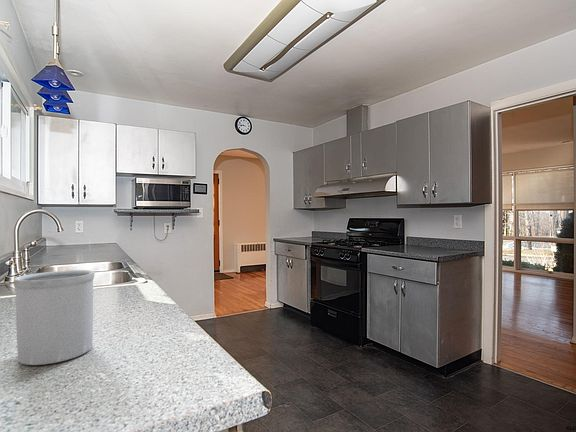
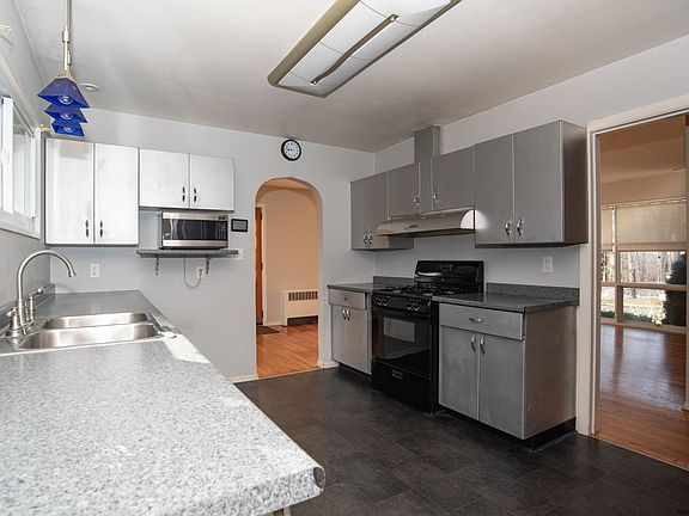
- utensil holder [13,269,95,366]
